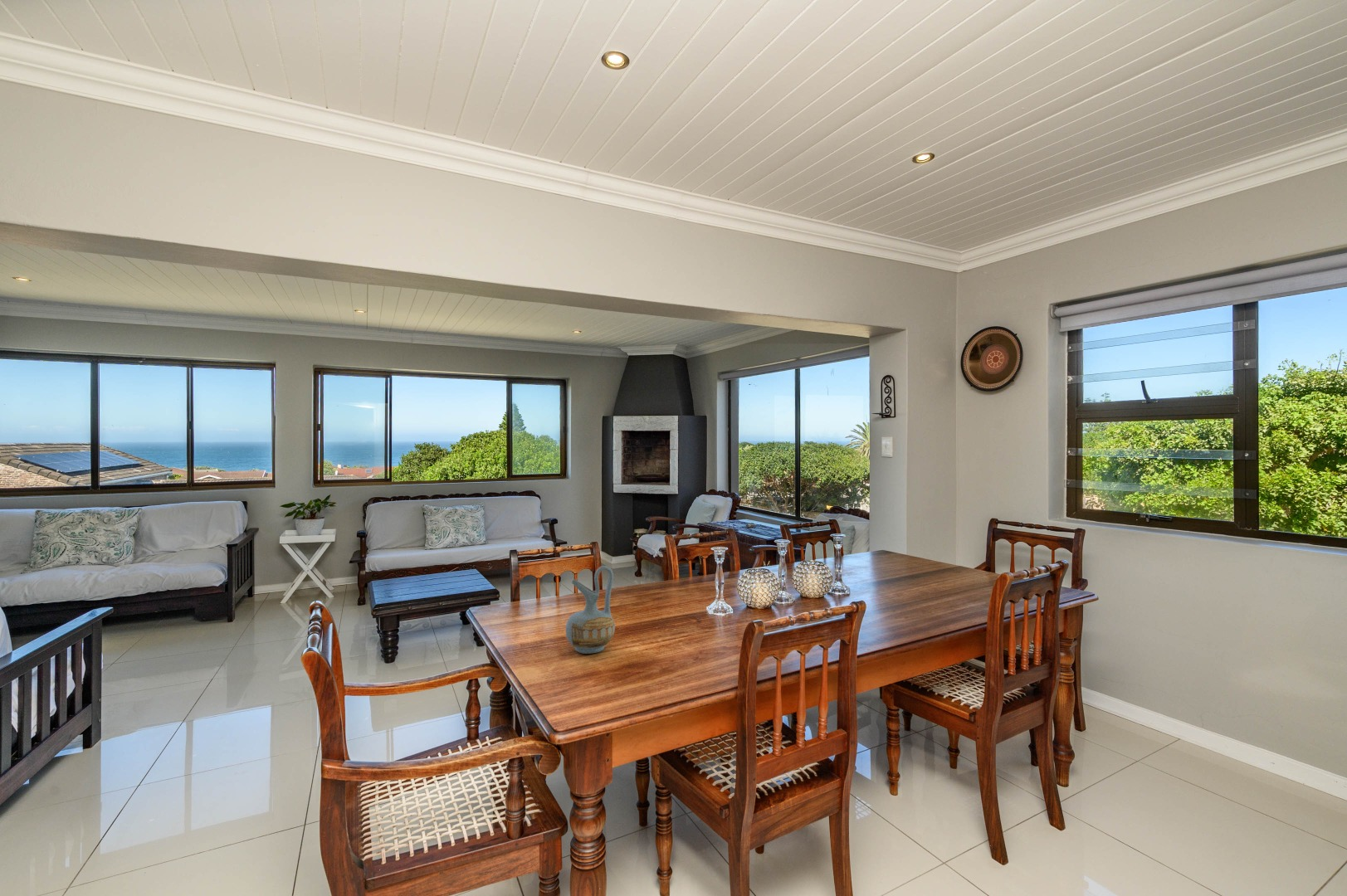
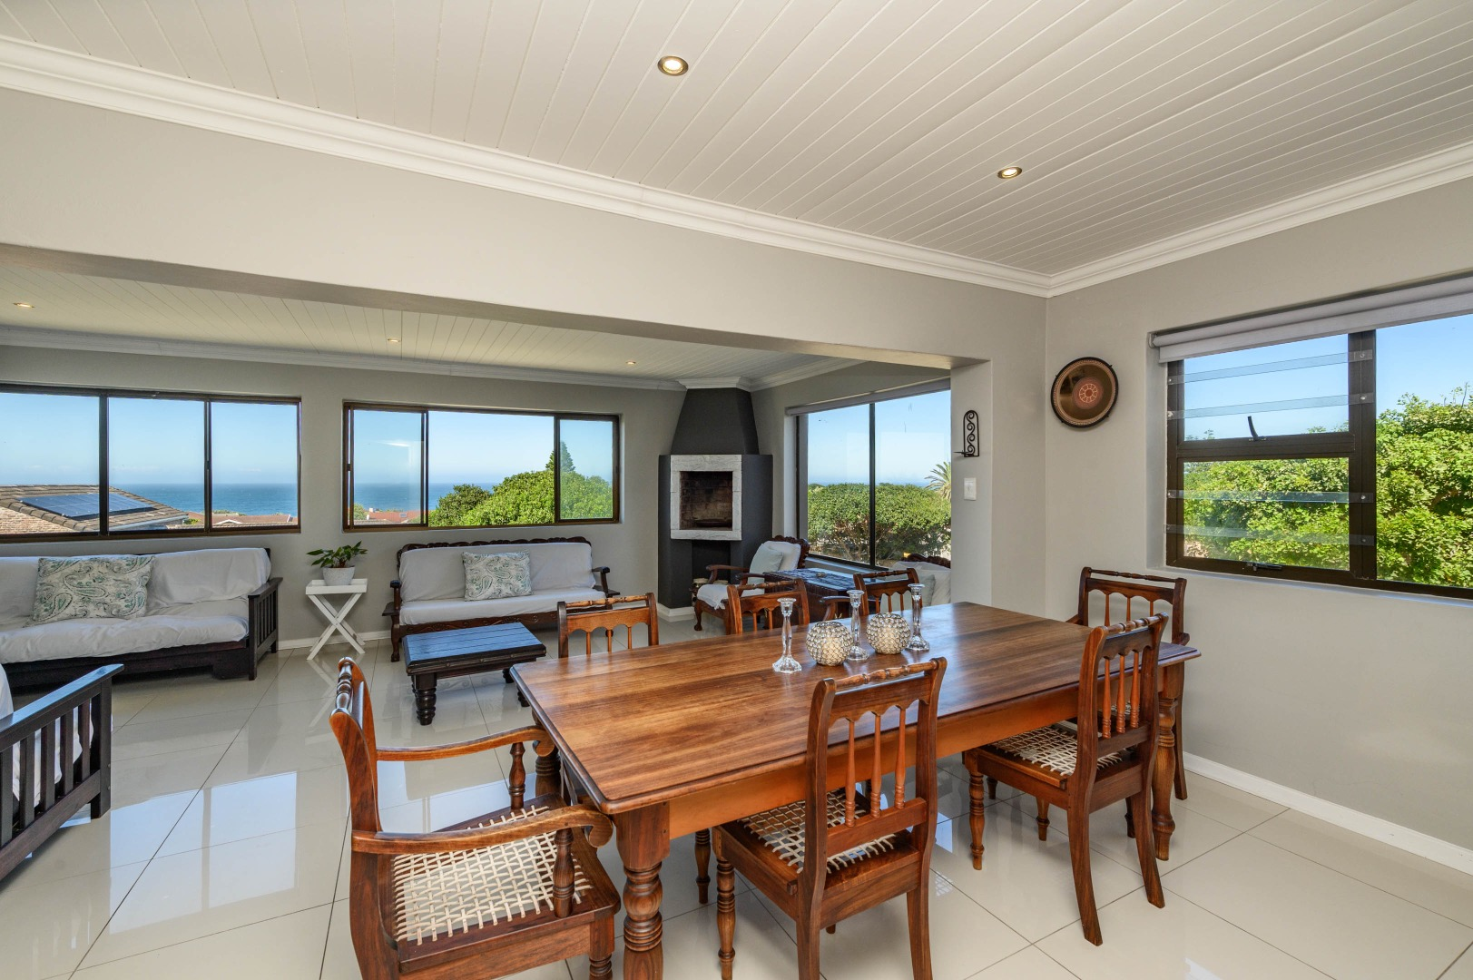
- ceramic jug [565,565,616,655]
